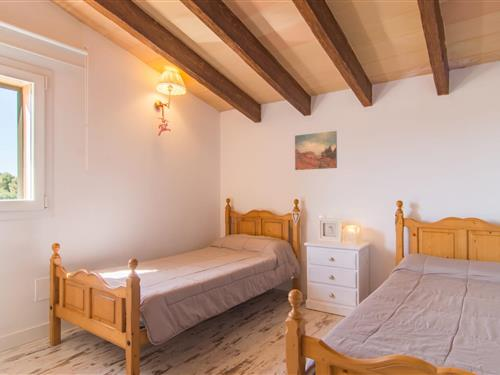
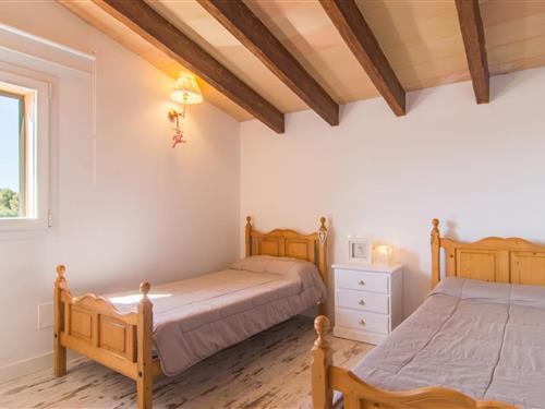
- wall art [294,130,338,171]
